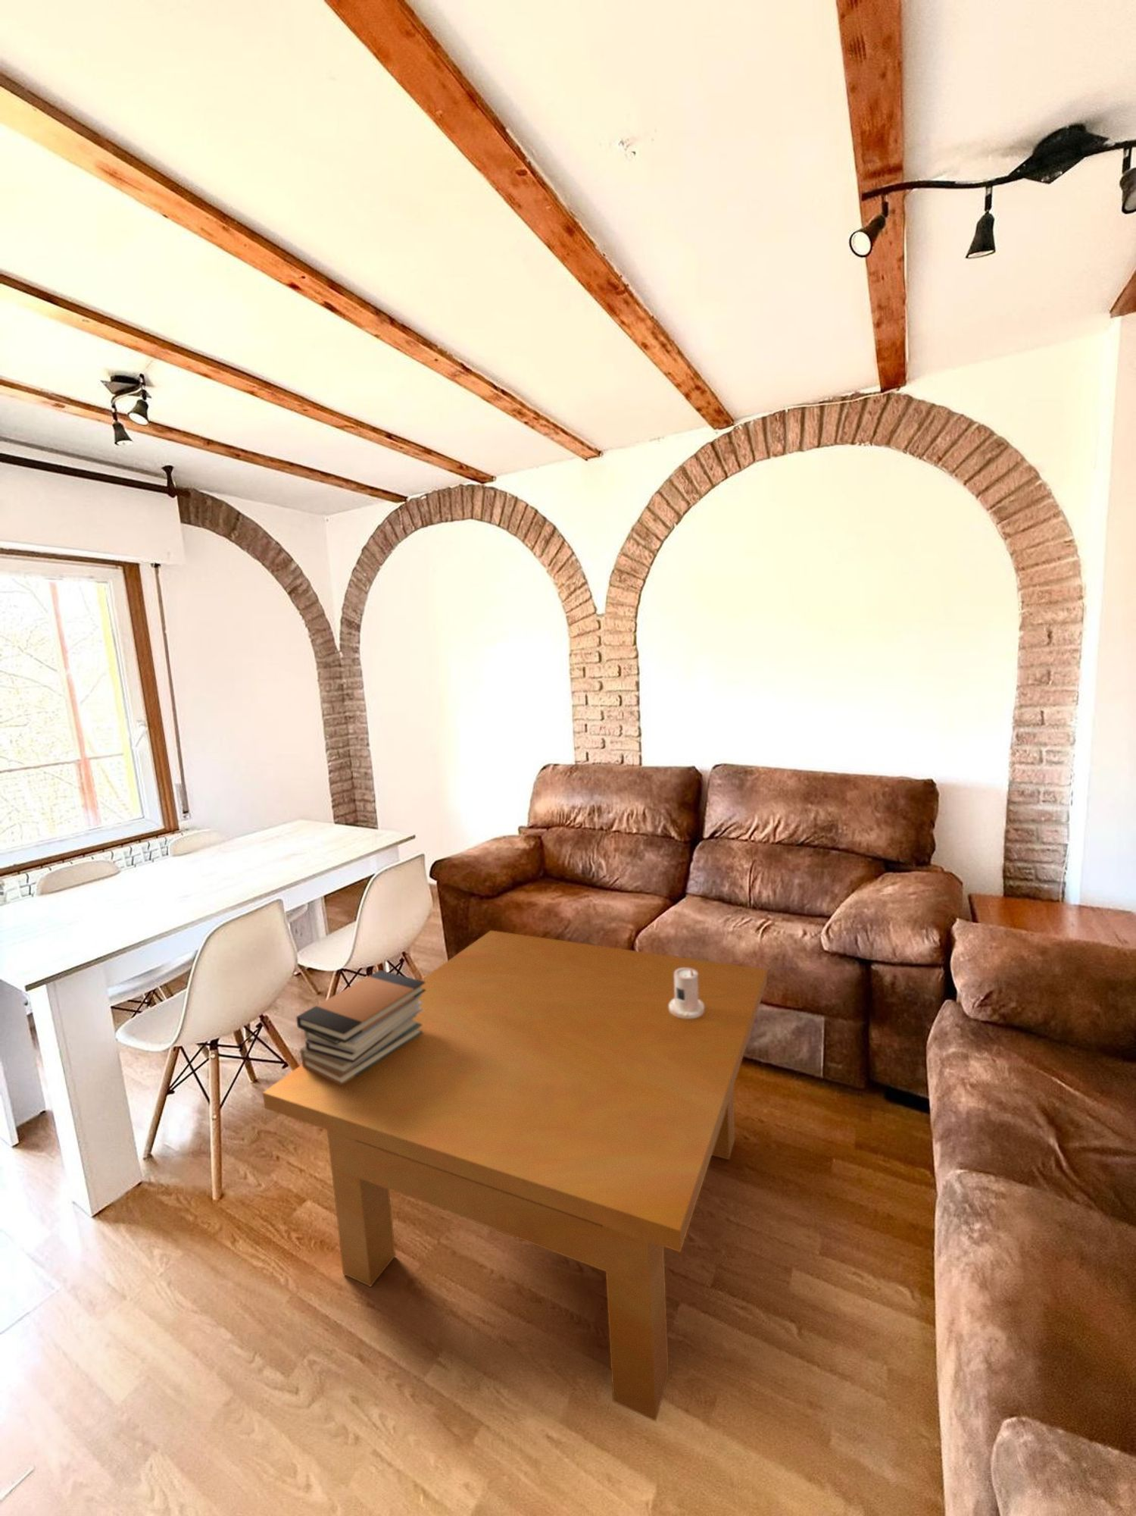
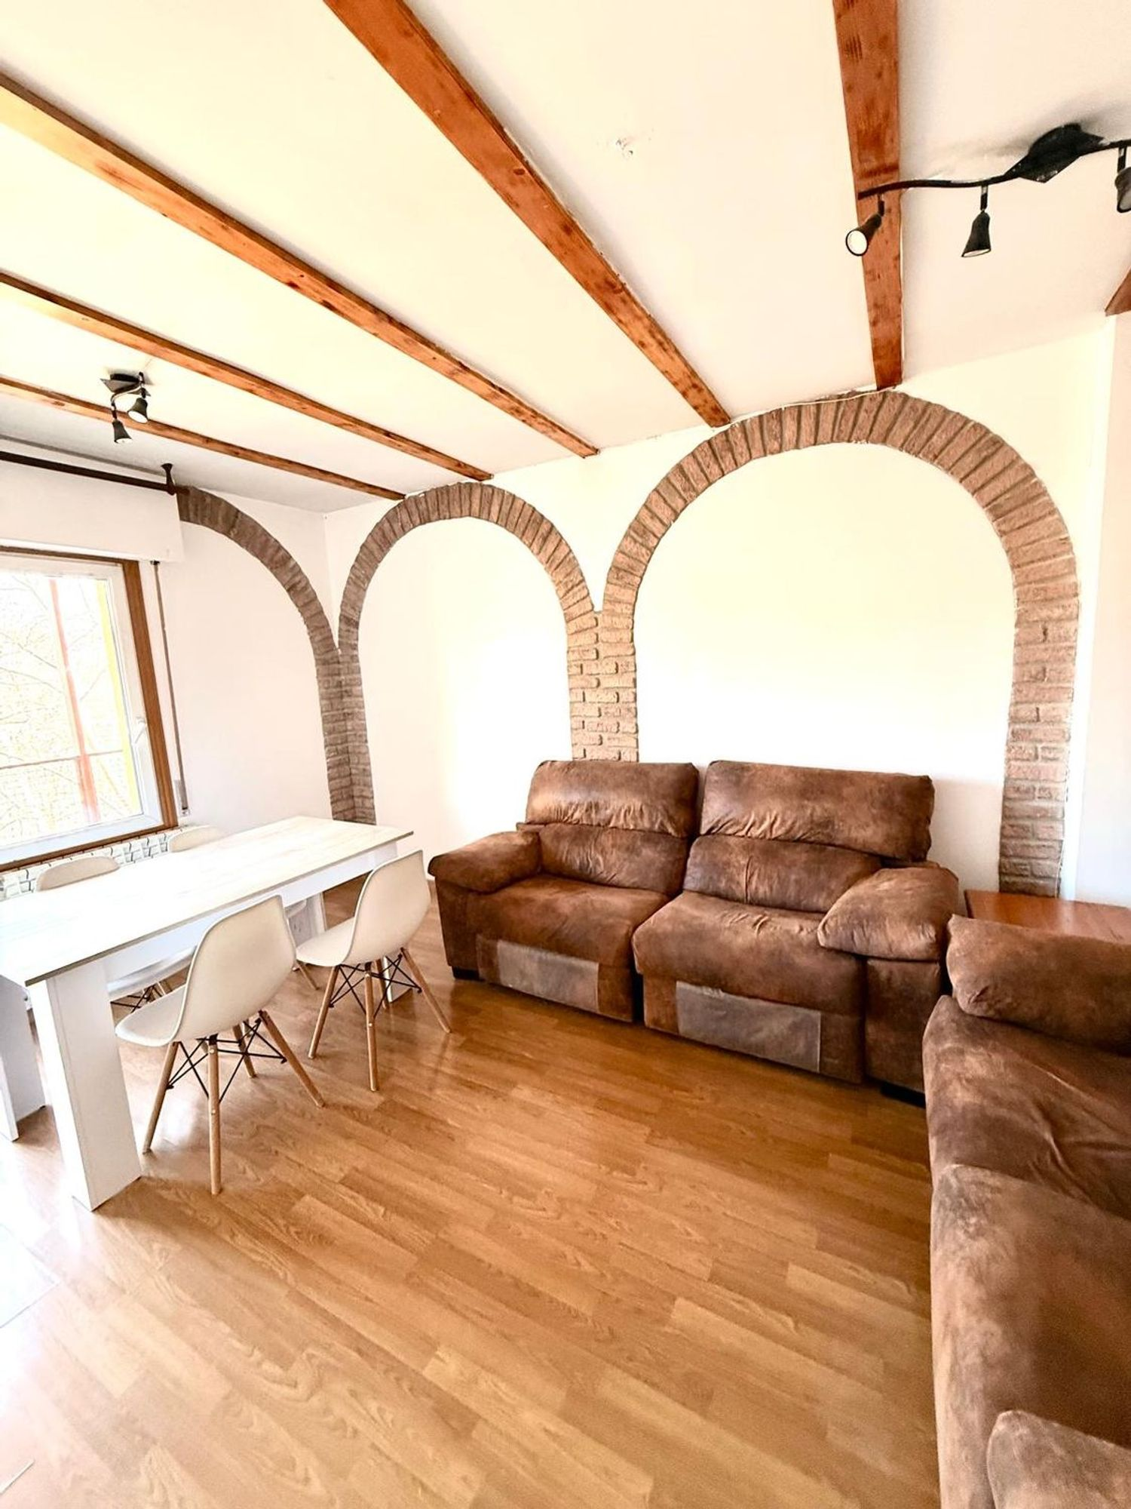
- candle [668,968,704,1018]
- table [263,930,768,1422]
- book stack [296,969,426,1085]
